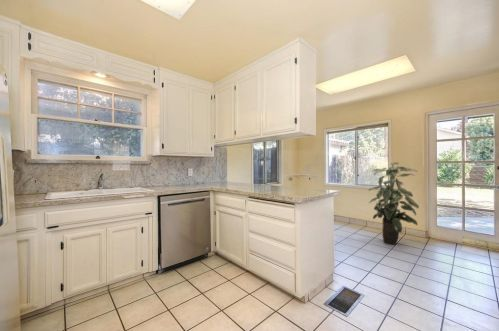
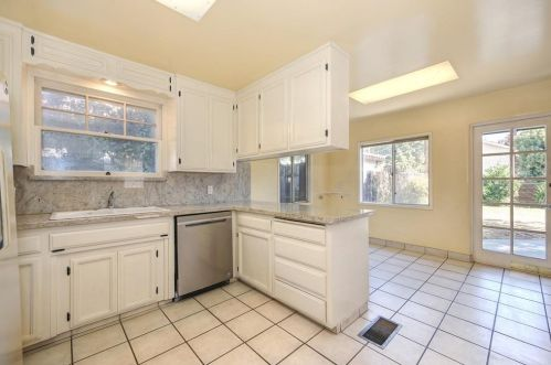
- indoor plant [367,161,420,246]
